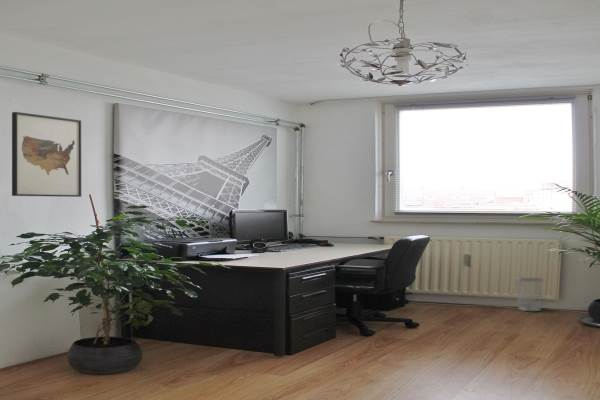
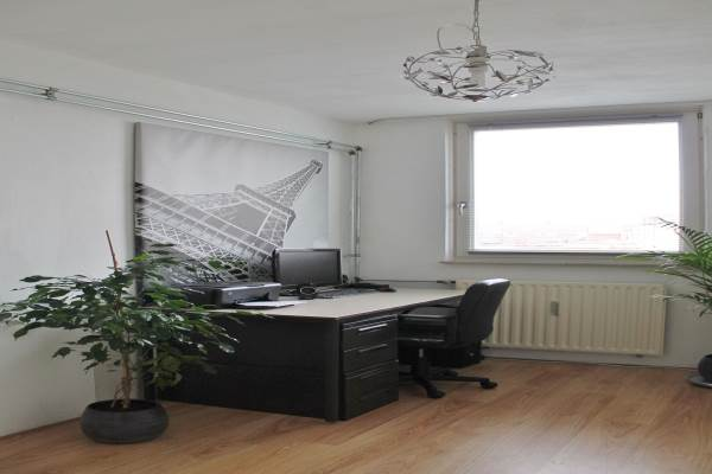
- wastebasket [515,276,544,312]
- wall art [11,111,82,198]
